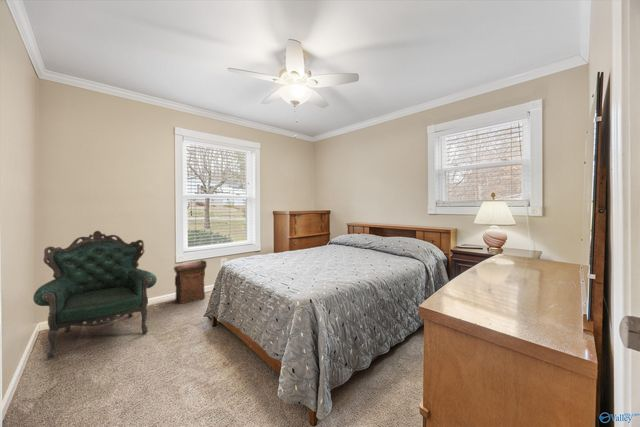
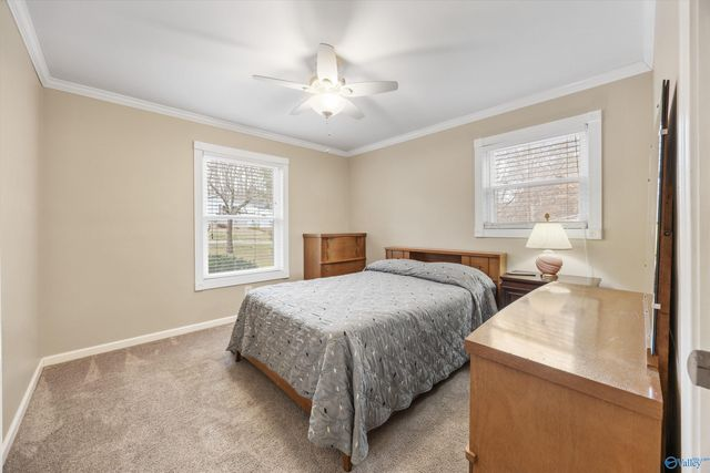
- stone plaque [173,259,208,305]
- armchair [32,230,158,360]
